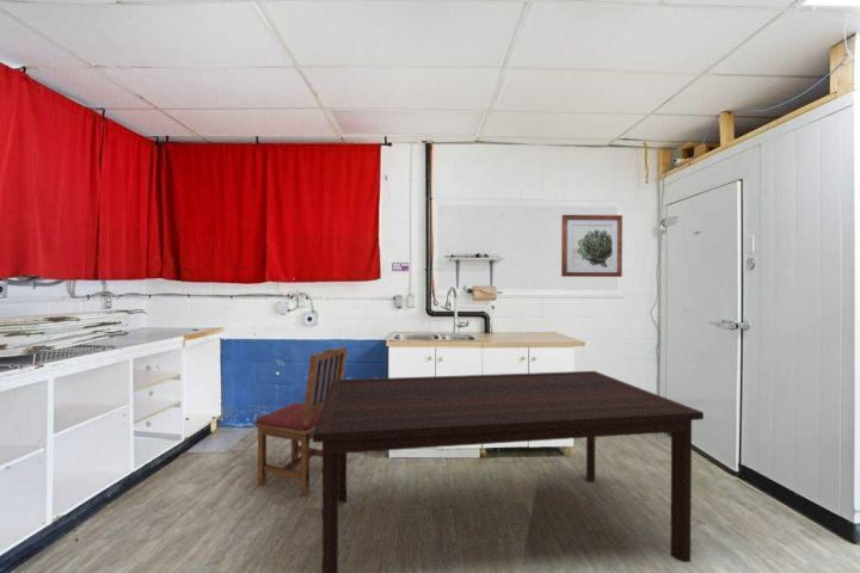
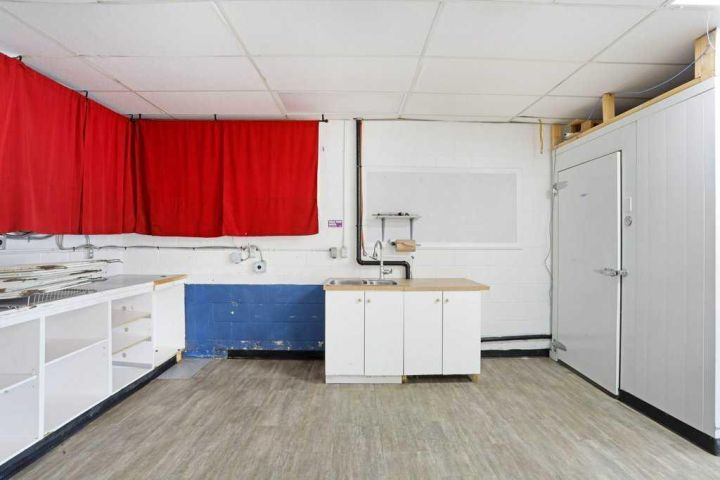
- dining table [312,370,705,573]
- wall art [560,214,624,278]
- dining chair [252,346,349,497]
